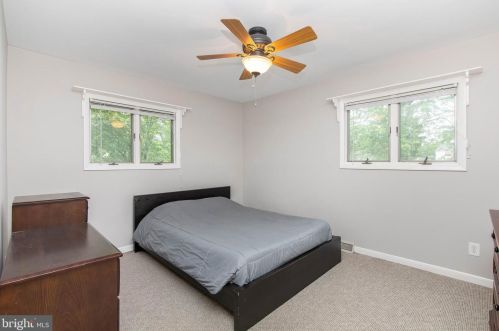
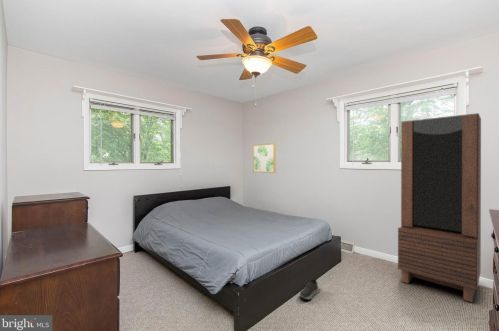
+ bookcase [397,112,482,303]
+ wall art [252,142,277,174]
+ shoe [298,278,320,300]
